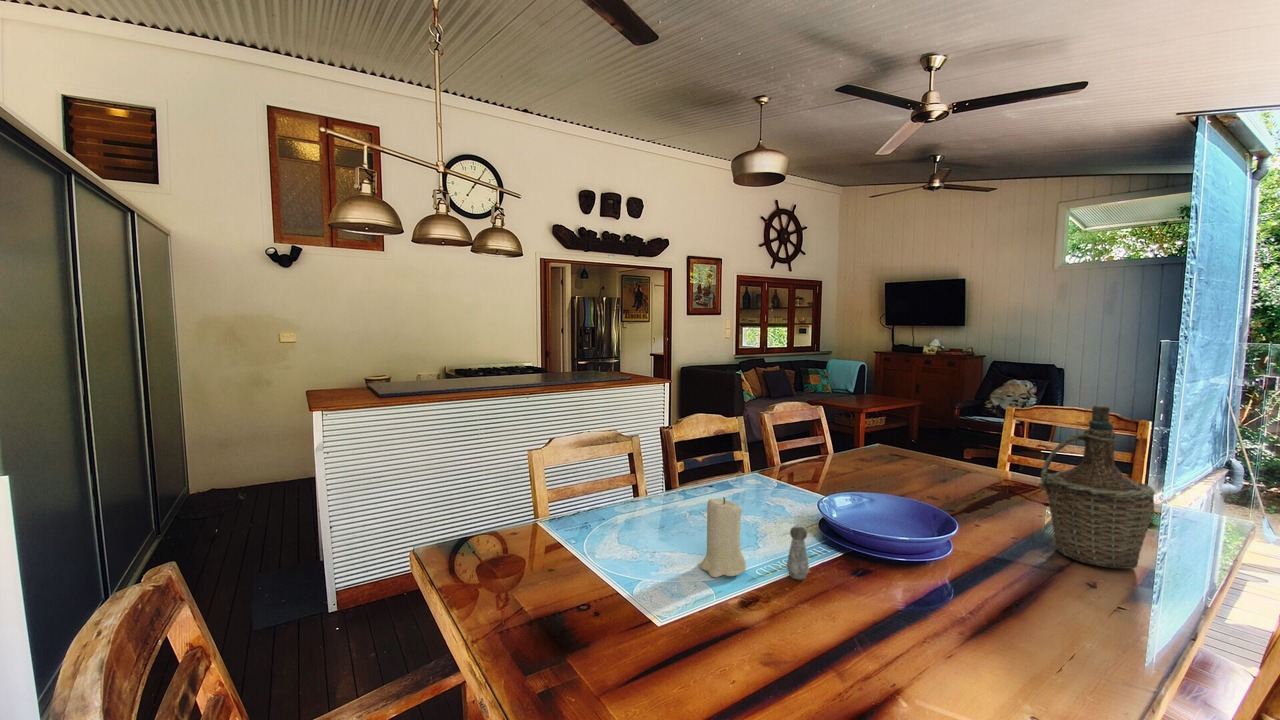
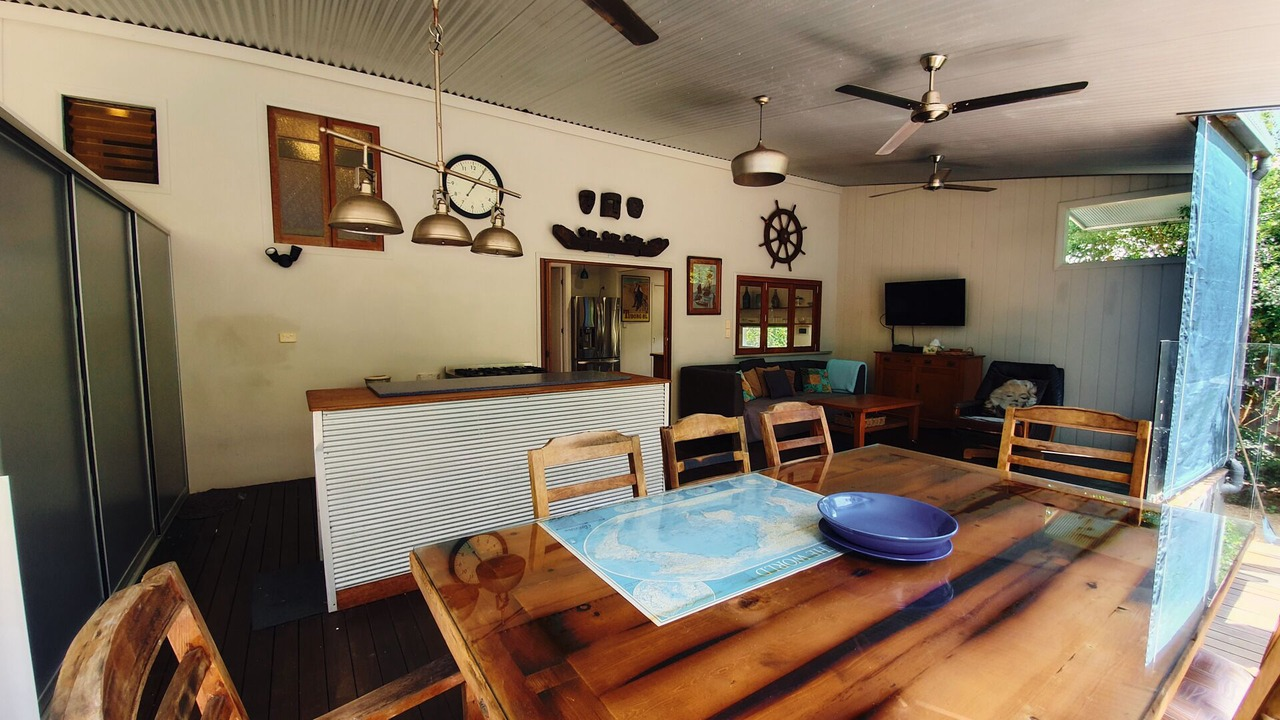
- salt shaker [785,526,810,581]
- candle [700,496,747,578]
- bottle [1037,405,1156,570]
